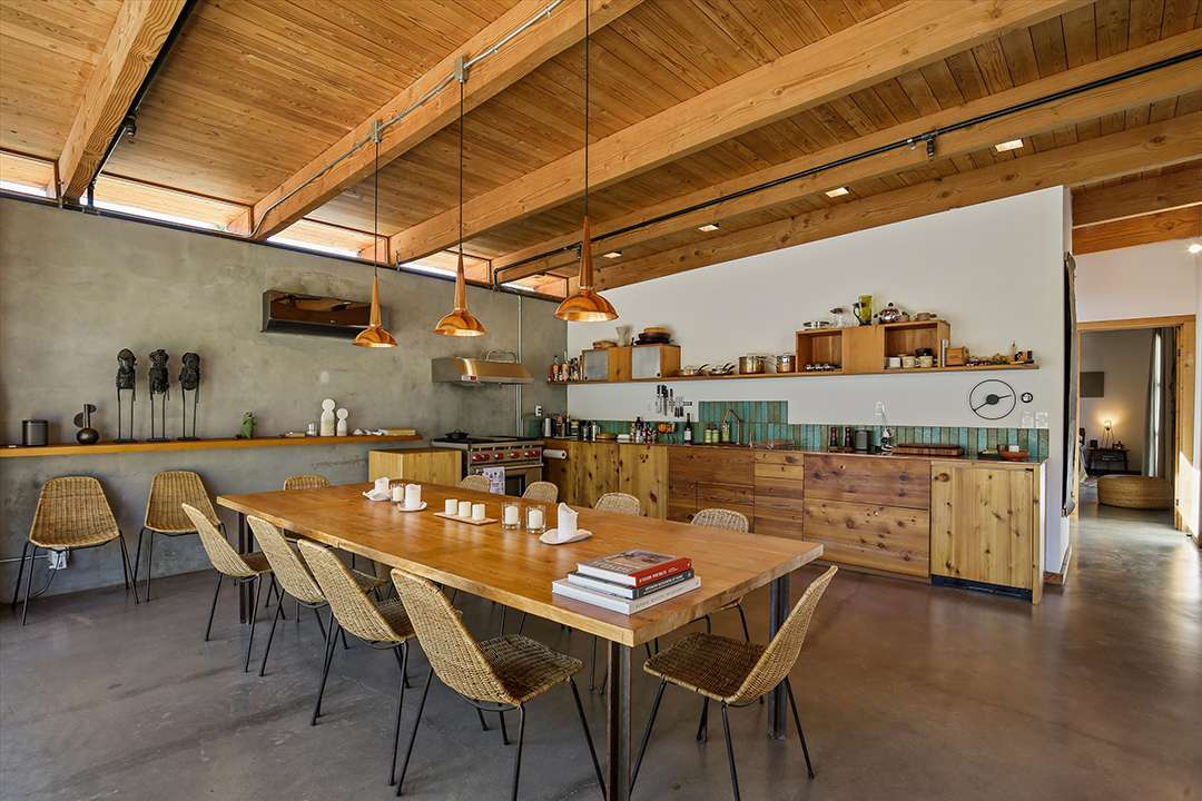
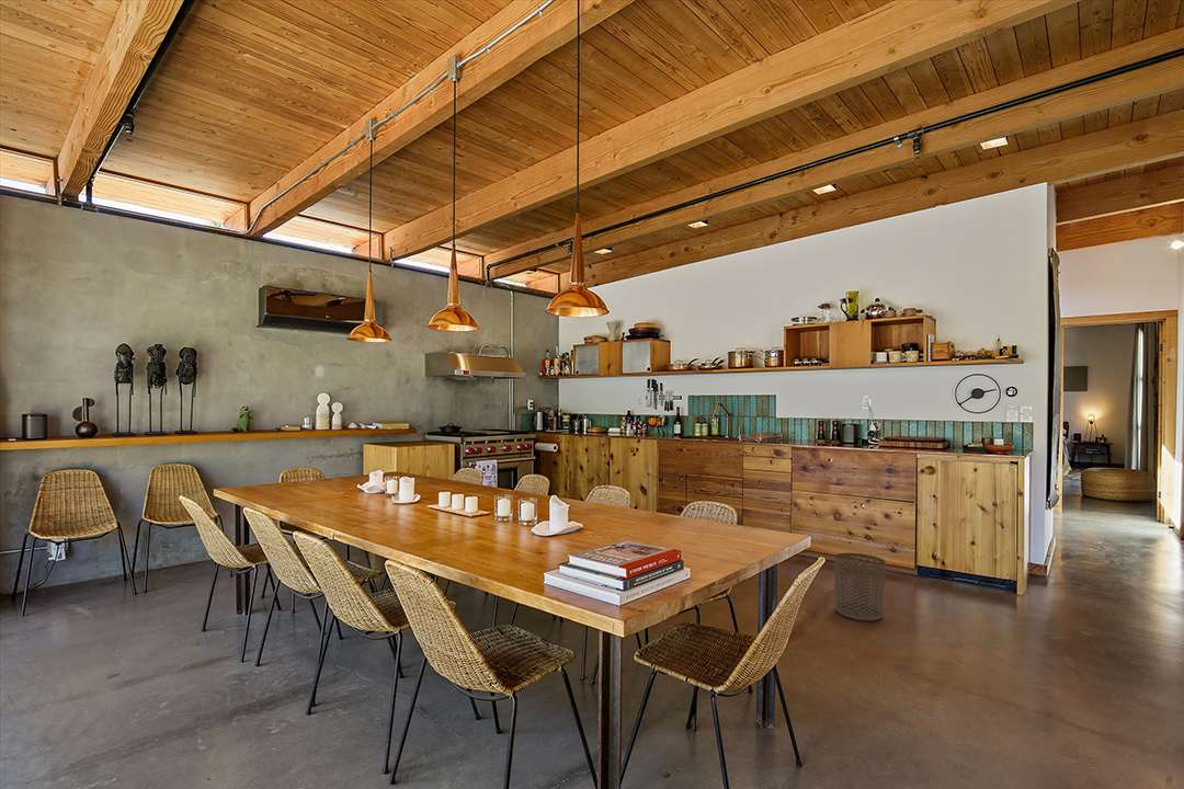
+ waste bin [833,552,887,622]
